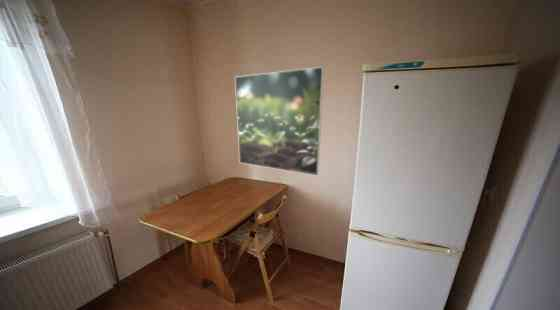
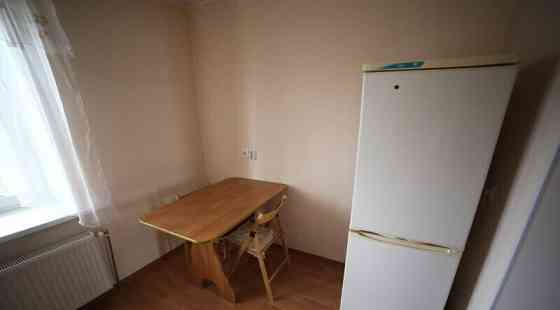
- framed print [234,66,325,177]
